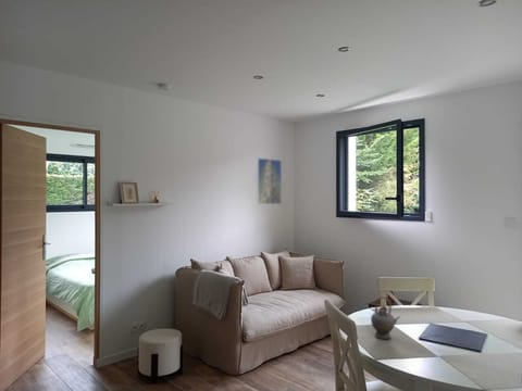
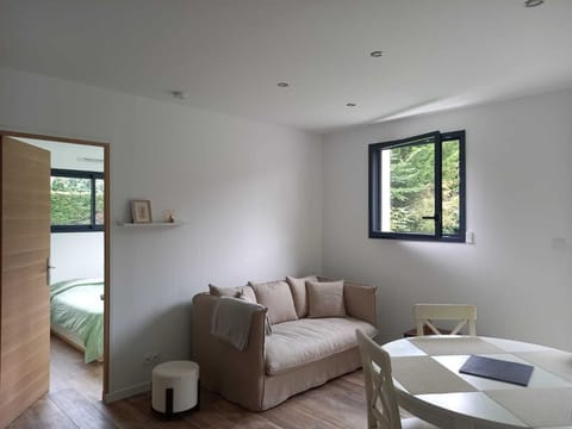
- teapot [370,295,401,340]
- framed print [256,157,283,205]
